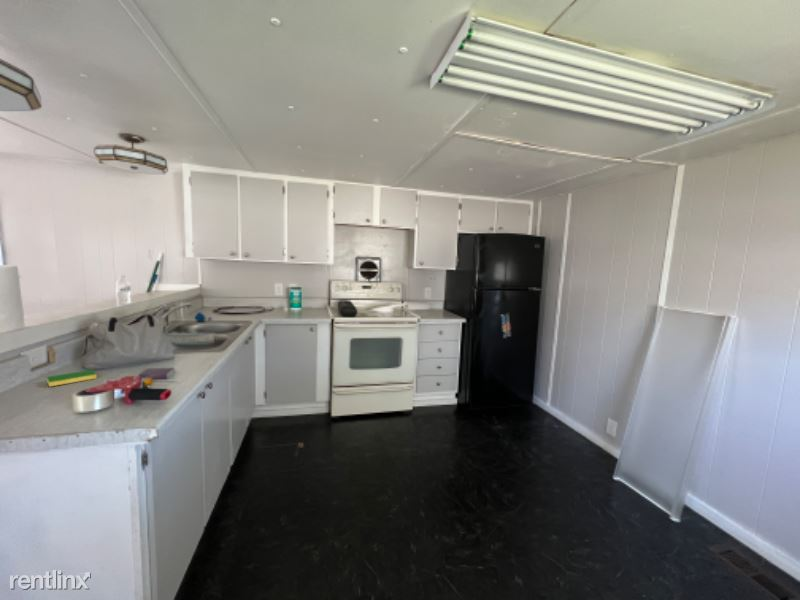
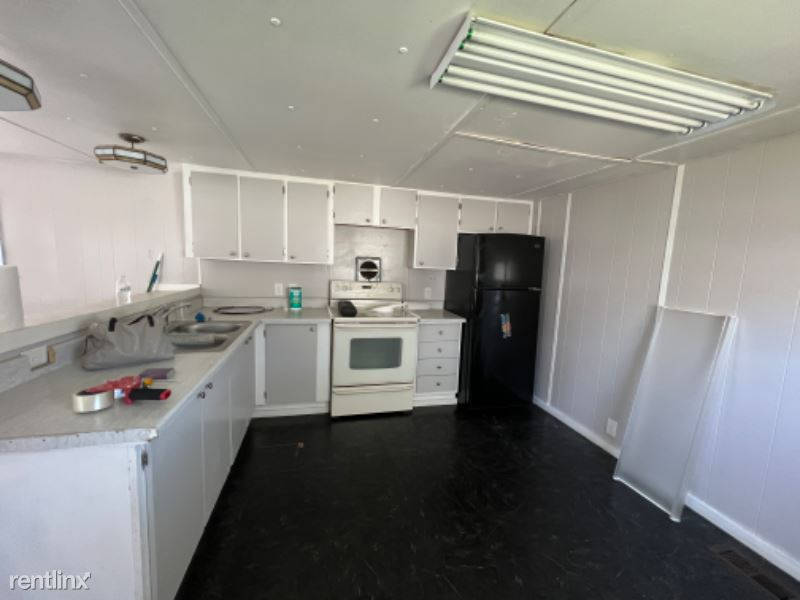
- dish sponge [46,369,97,387]
